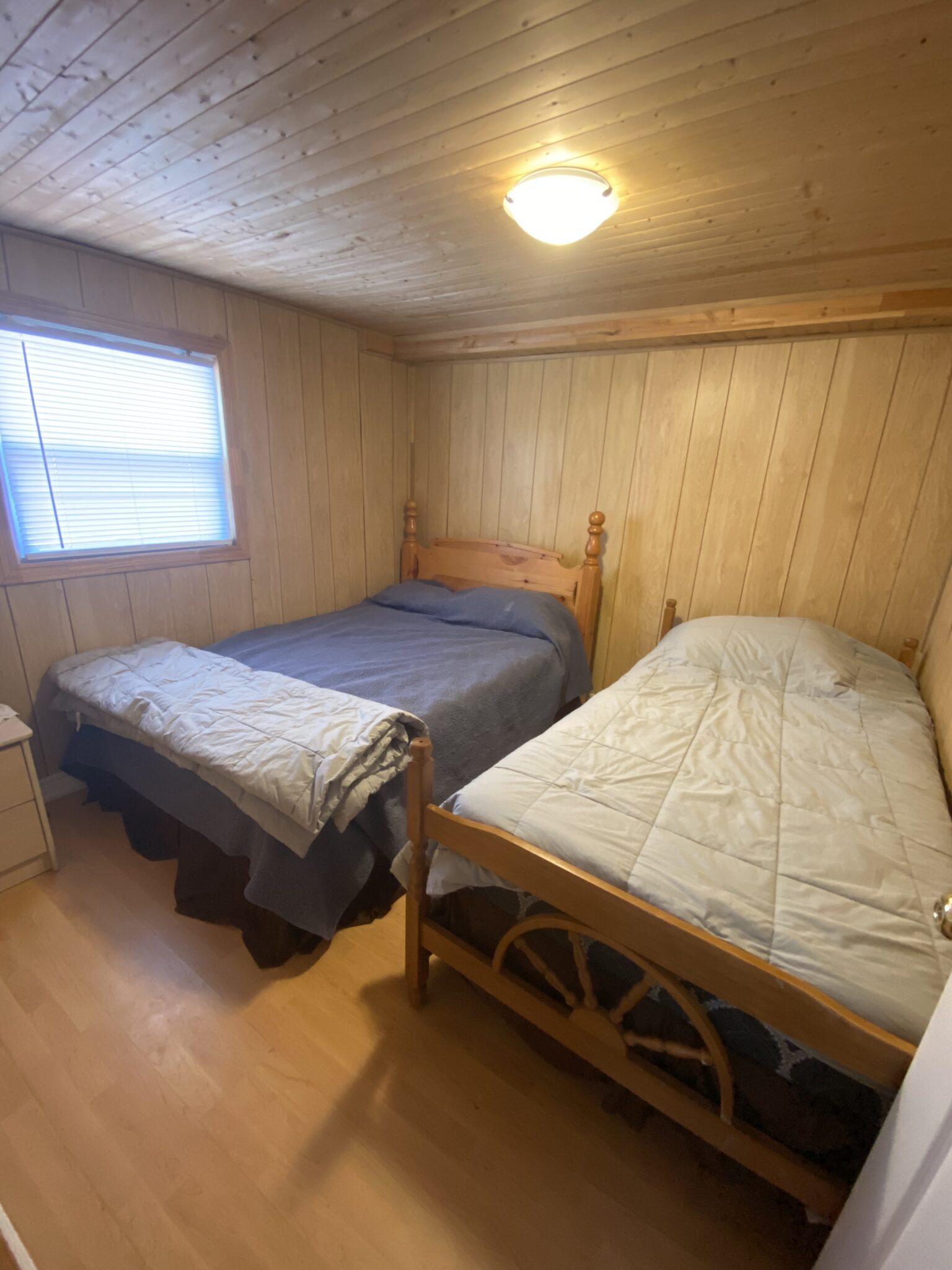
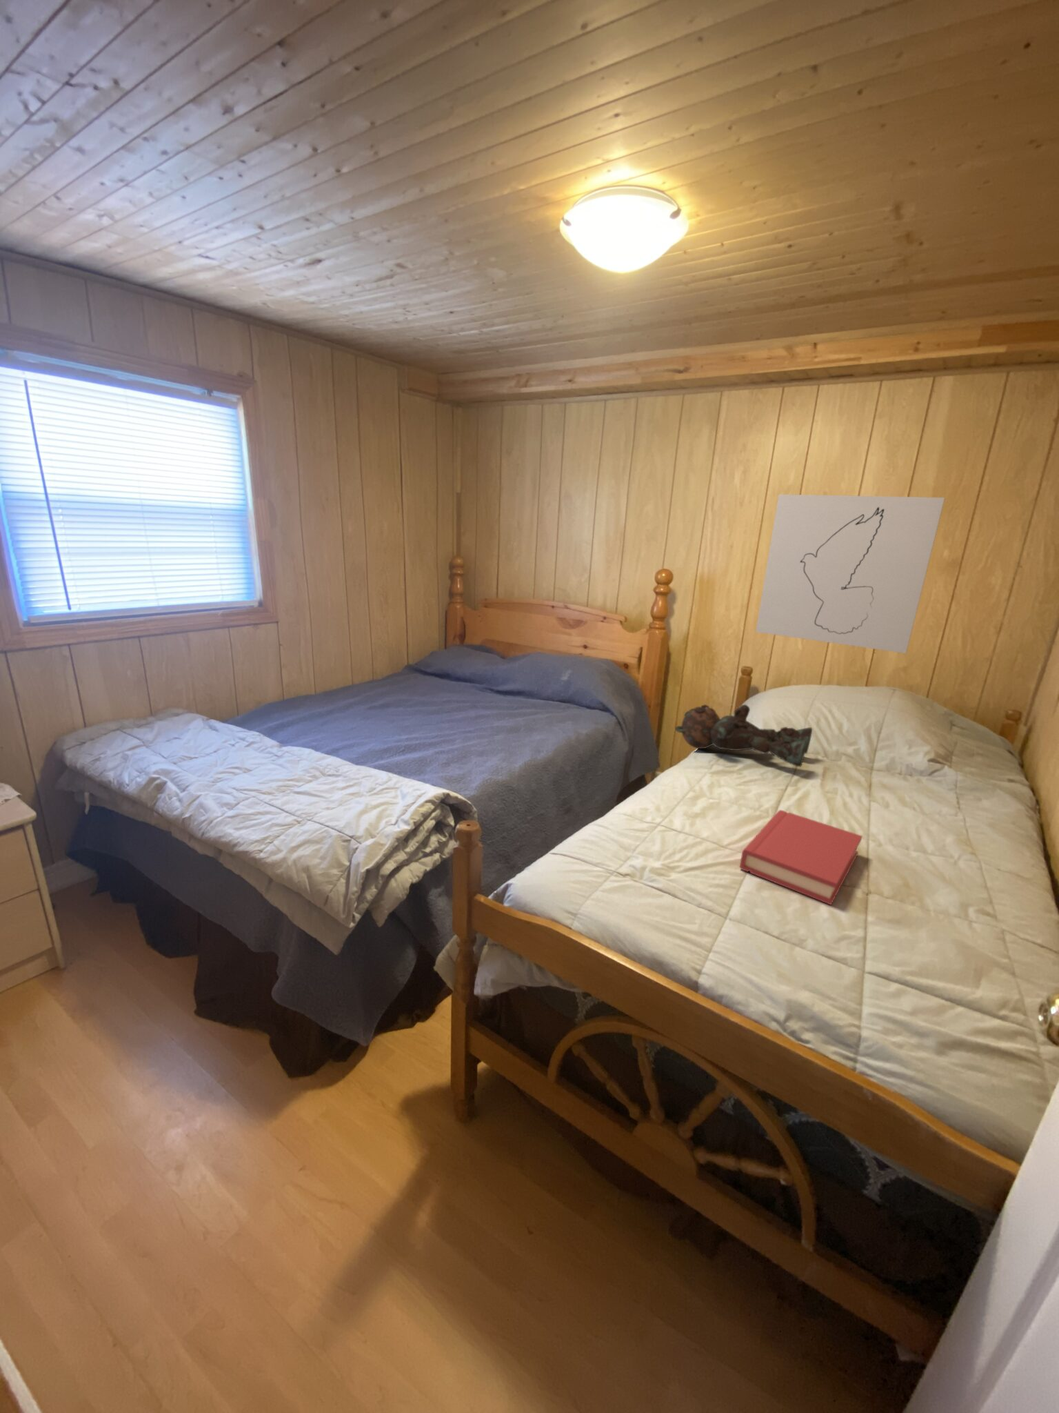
+ hardback book [739,809,863,906]
+ wall art [755,494,946,654]
+ teddy bear [674,704,813,768]
